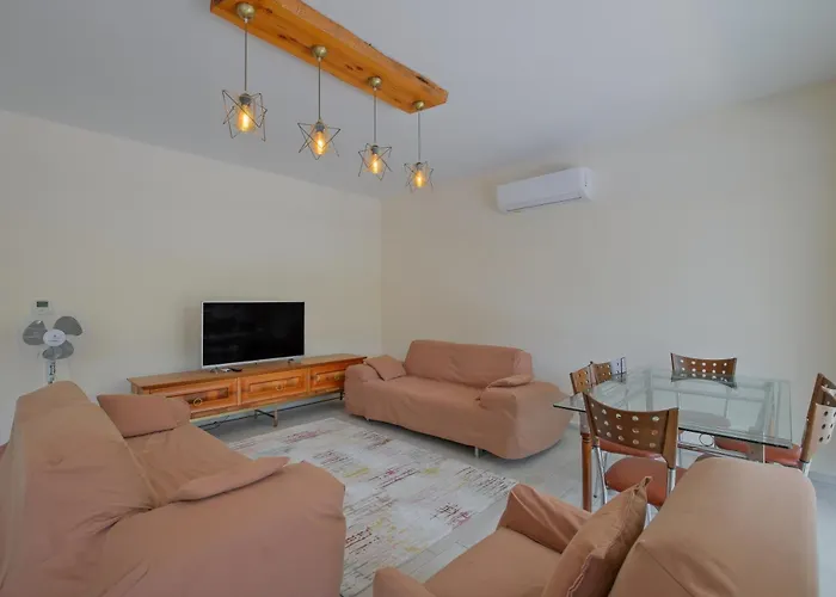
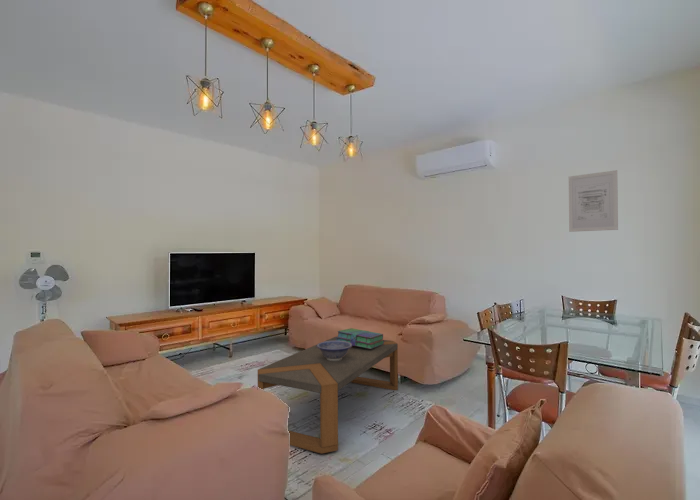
+ stack of books [335,327,385,349]
+ coffee table [257,336,399,455]
+ wall art [568,169,619,233]
+ decorative bowl [316,340,352,361]
